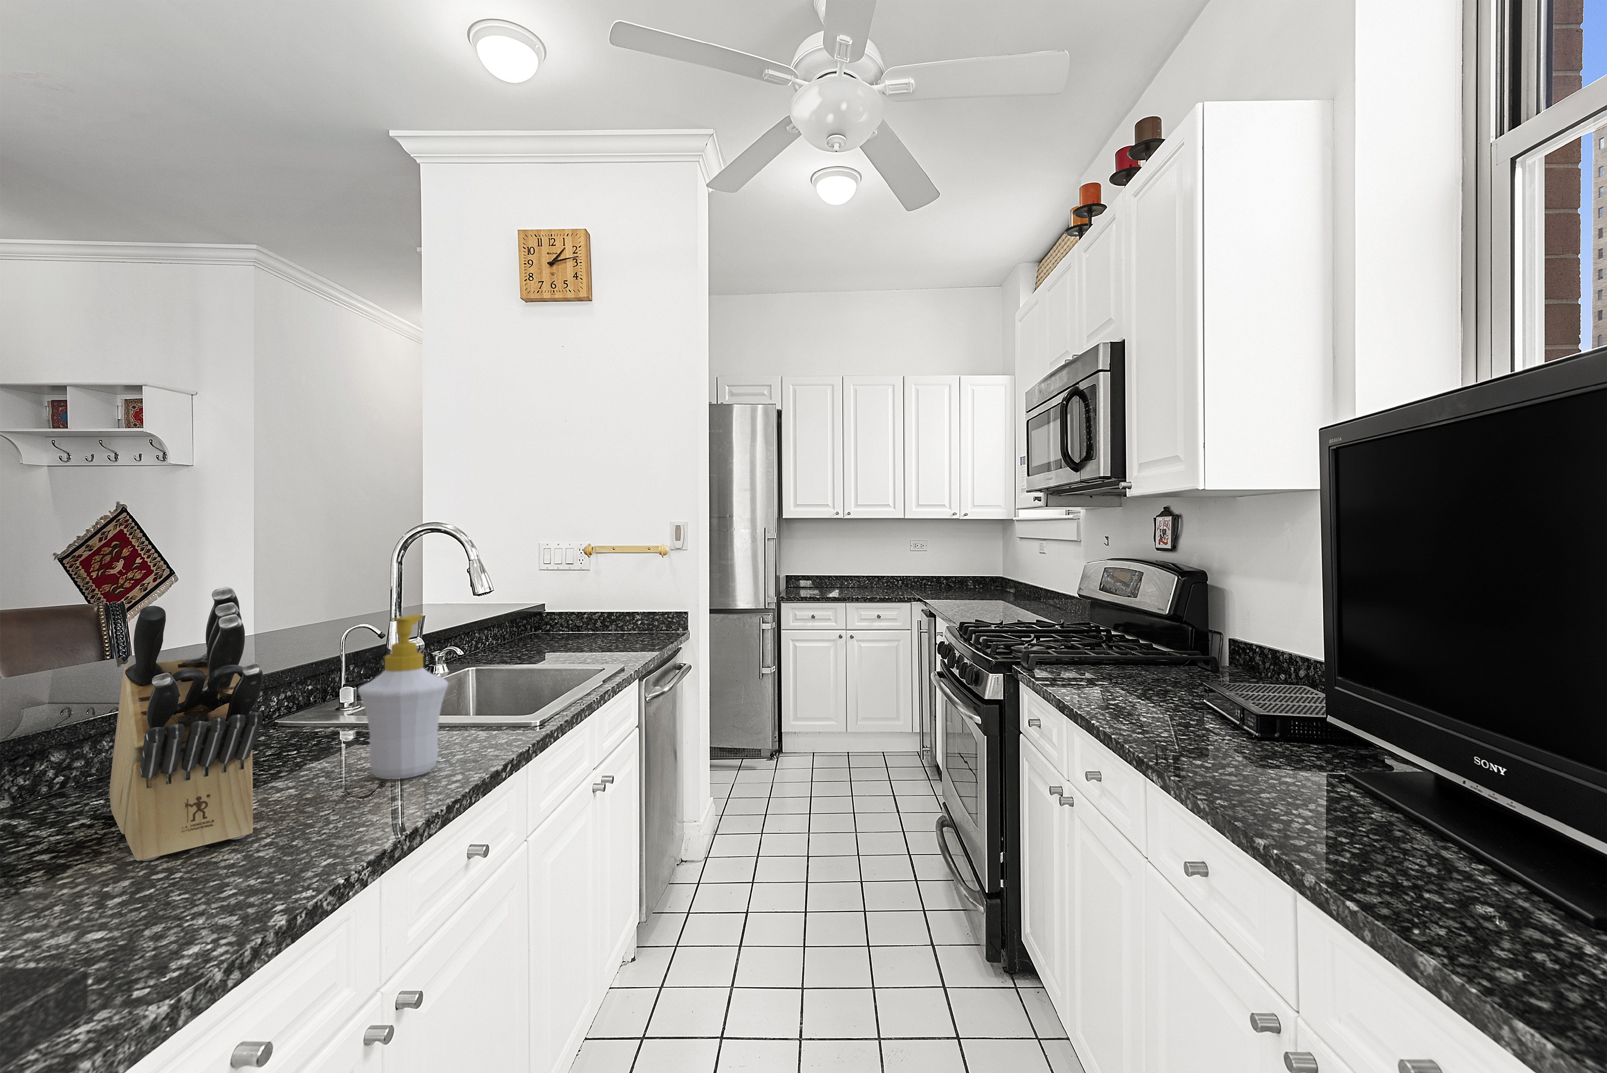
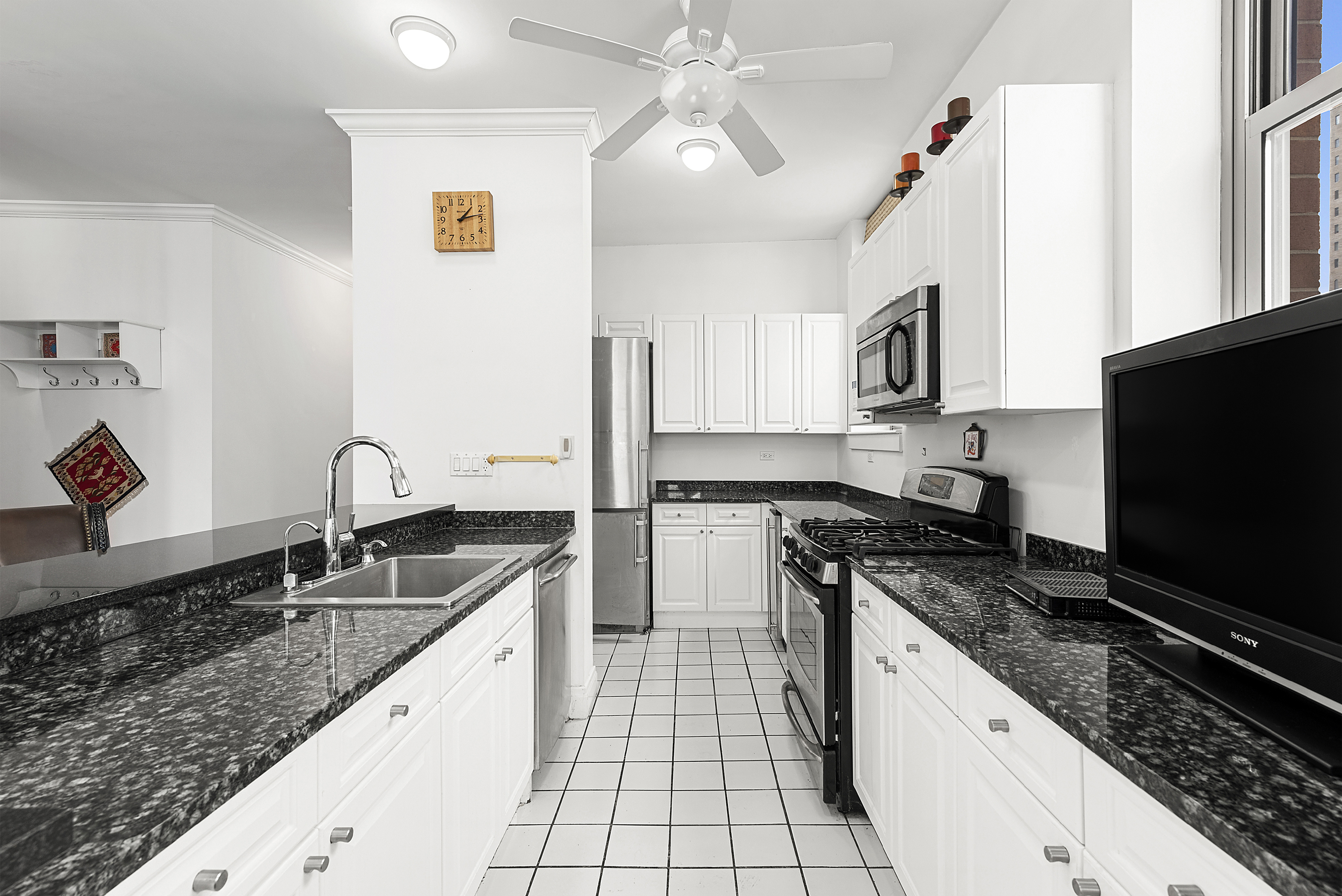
- knife block [109,587,263,861]
- soap bottle [357,614,449,780]
